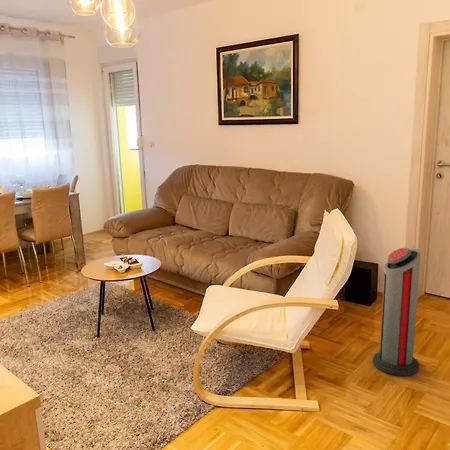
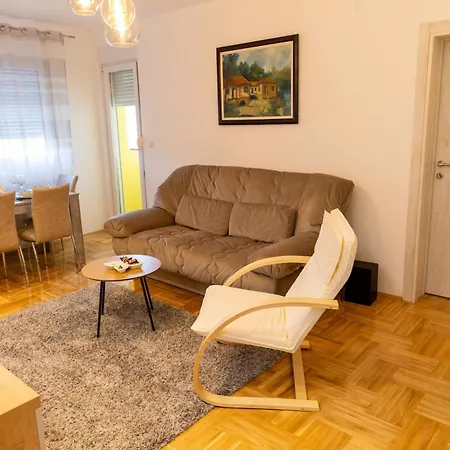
- air purifier [372,247,422,377]
